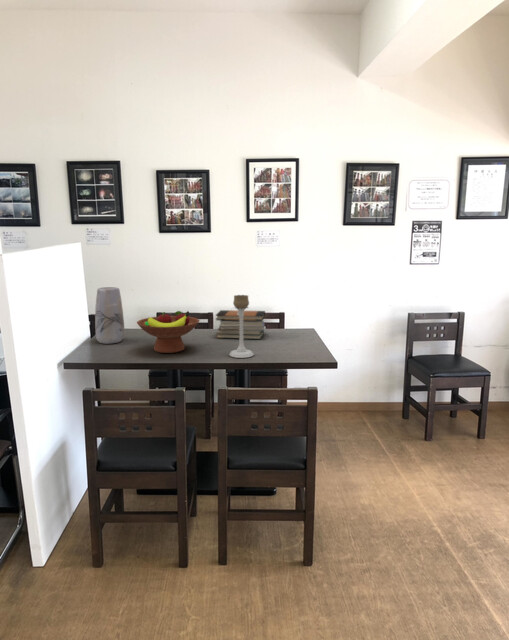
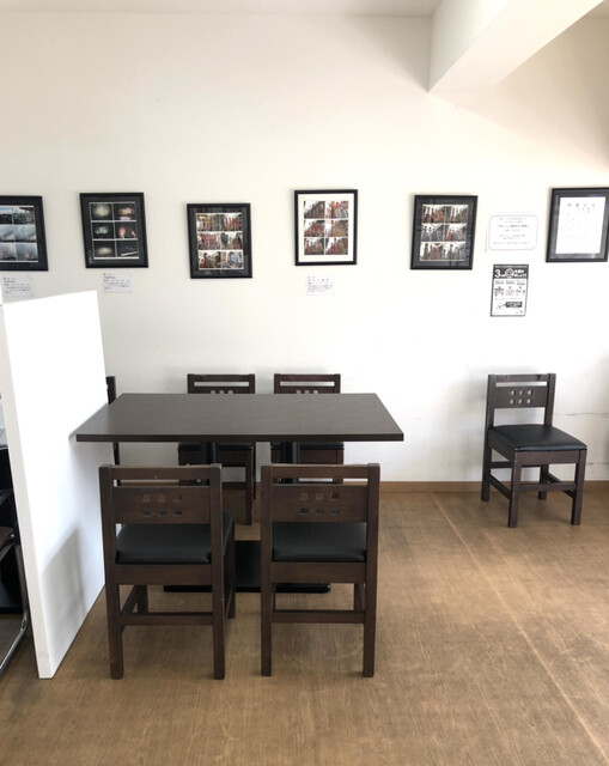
- candle holder [228,294,255,359]
- fruit bowl [136,310,200,354]
- vase [94,286,125,345]
- book stack [215,309,266,340]
